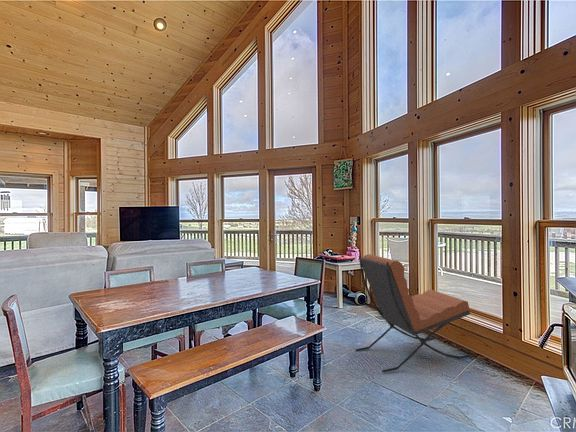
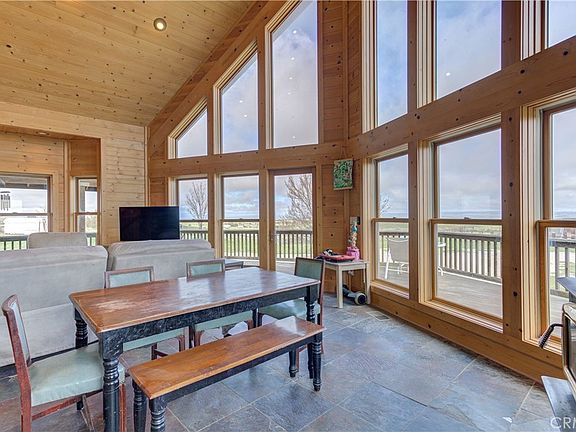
- lounge chair [354,253,472,373]
